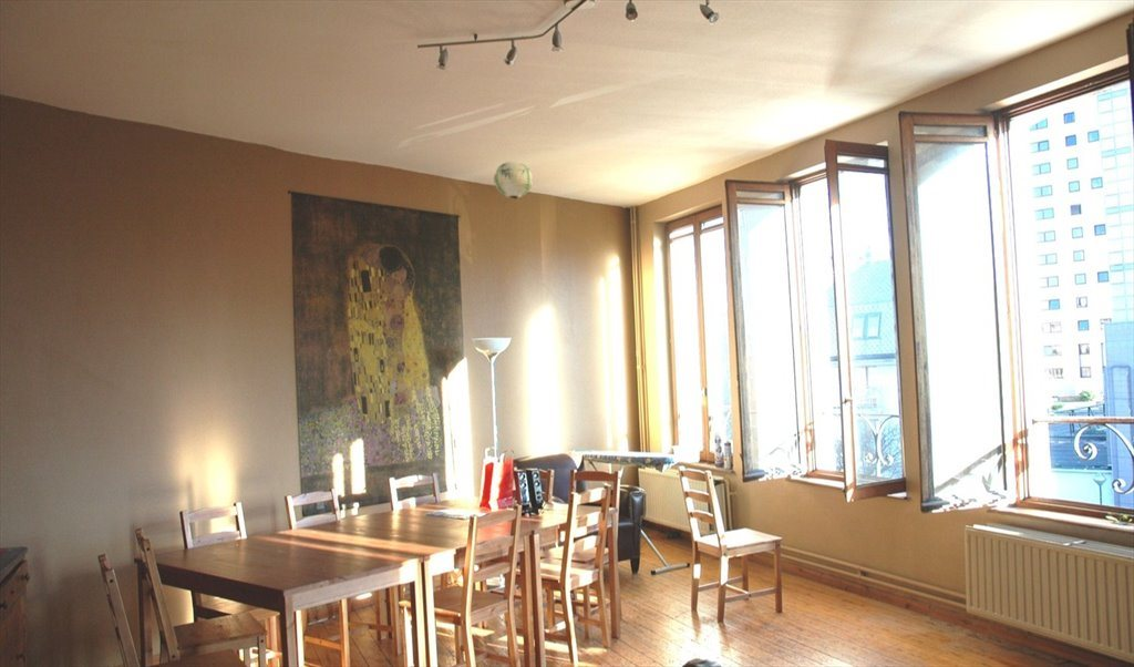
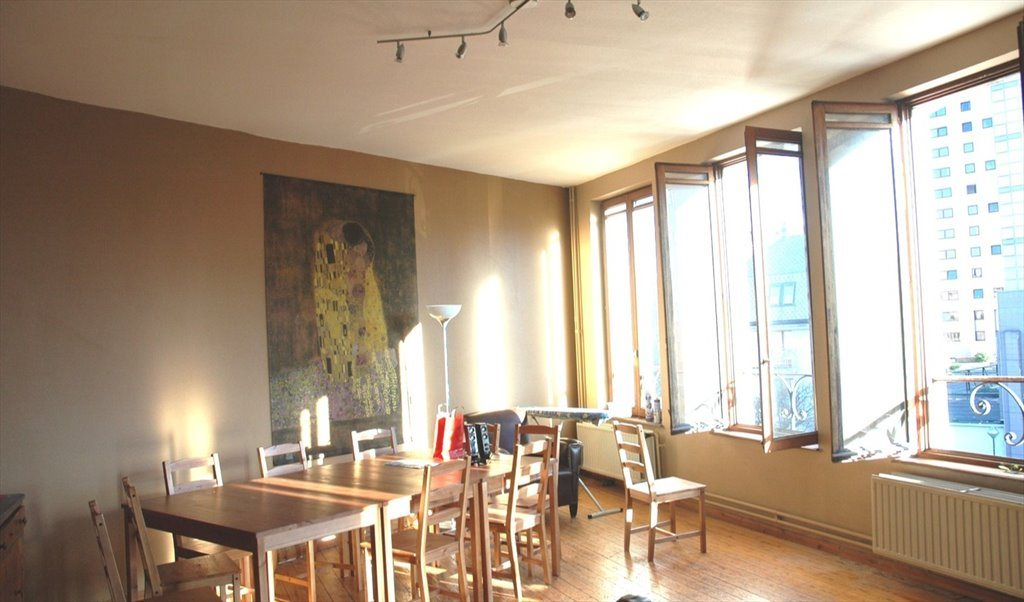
- paper lantern [493,160,534,199]
